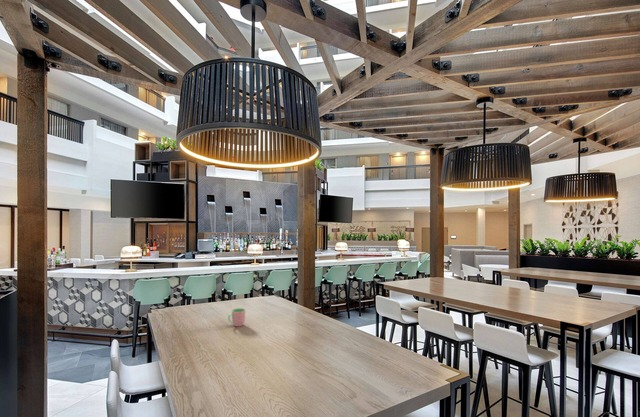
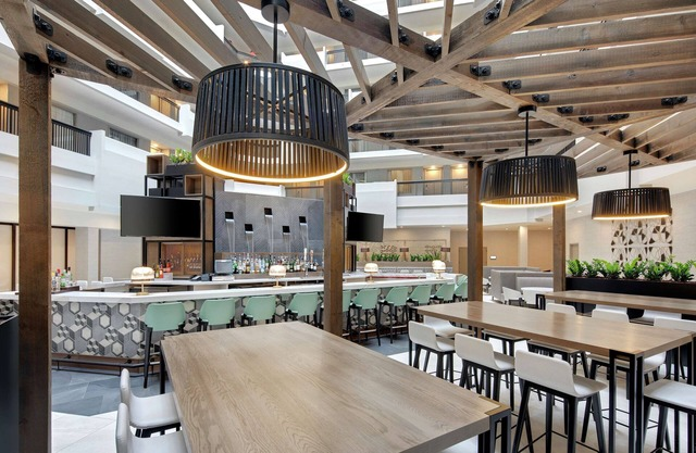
- cup [227,307,246,327]
